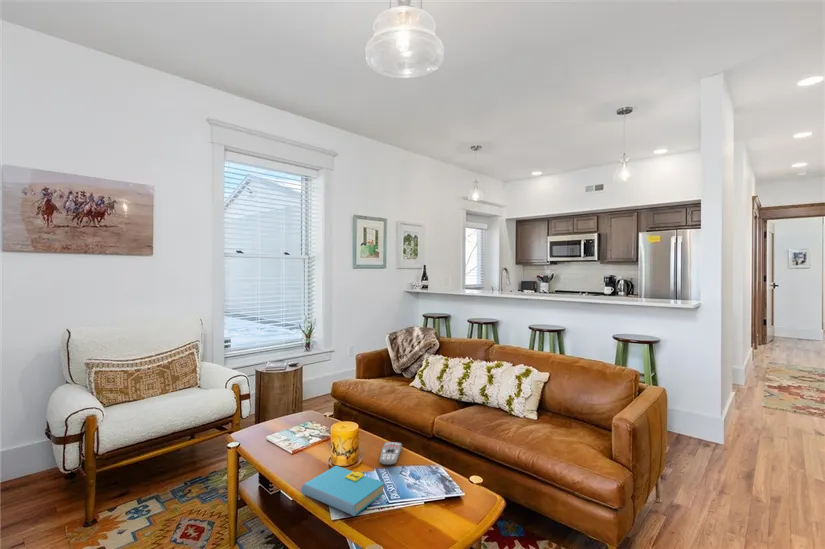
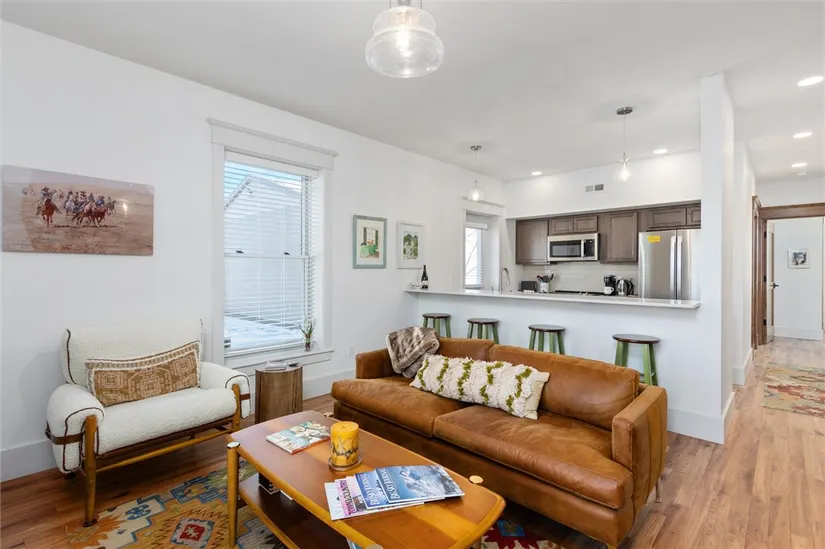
- book [300,465,386,517]
- remote control [379,441,403,466]
